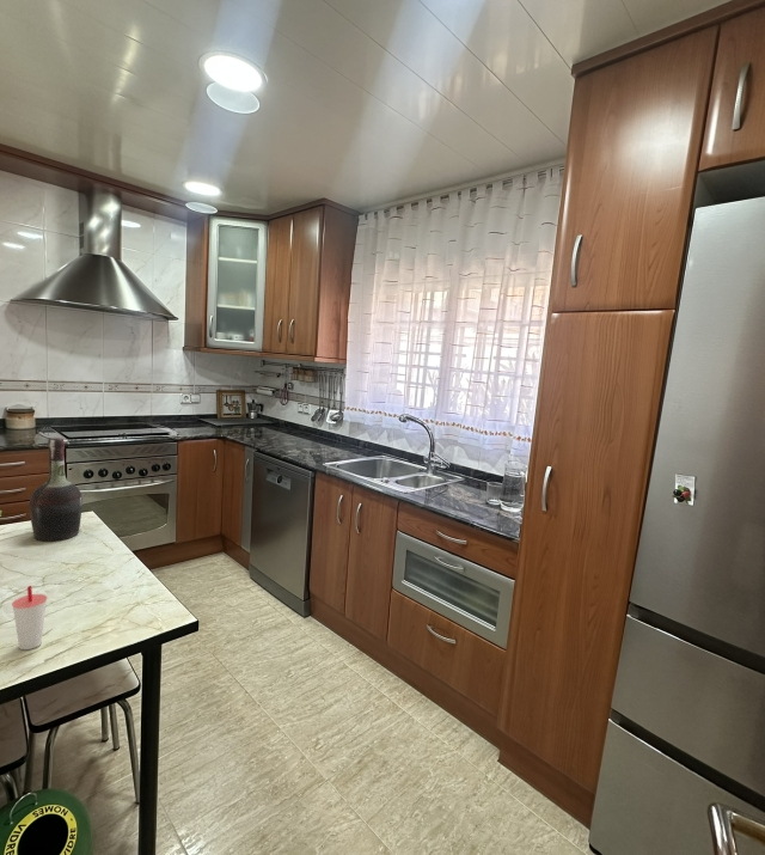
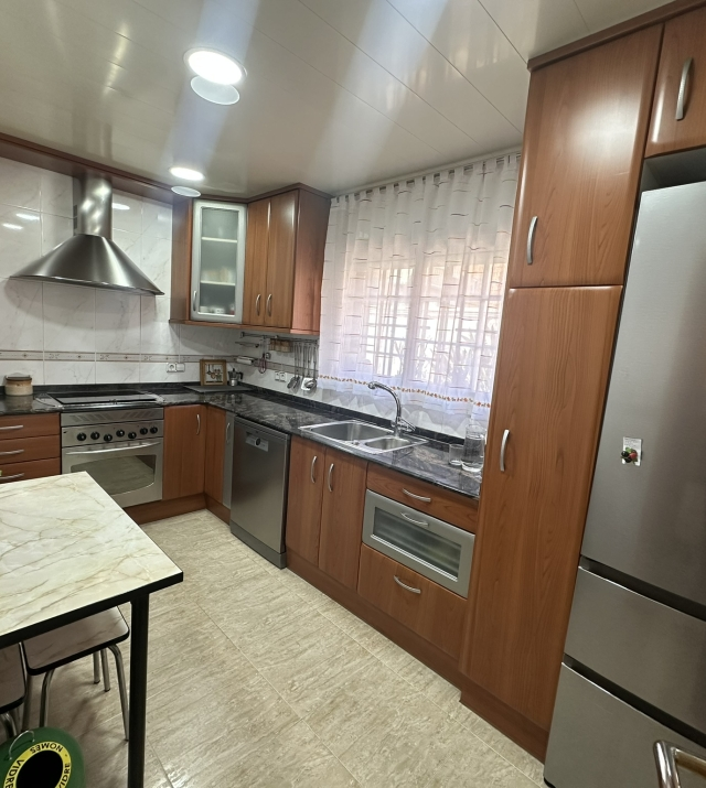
- cup [11,585,48,651]
- cognac bottle [27,436,84,543]
